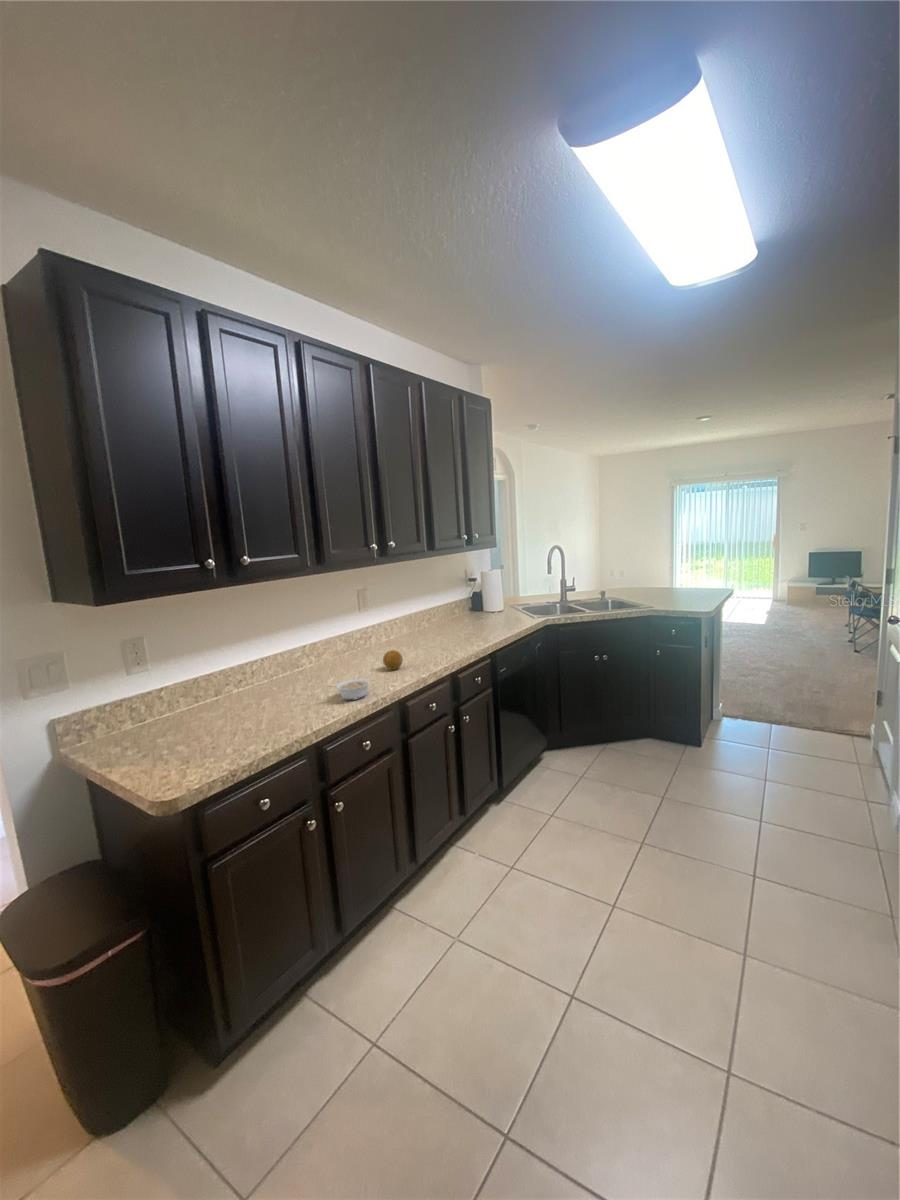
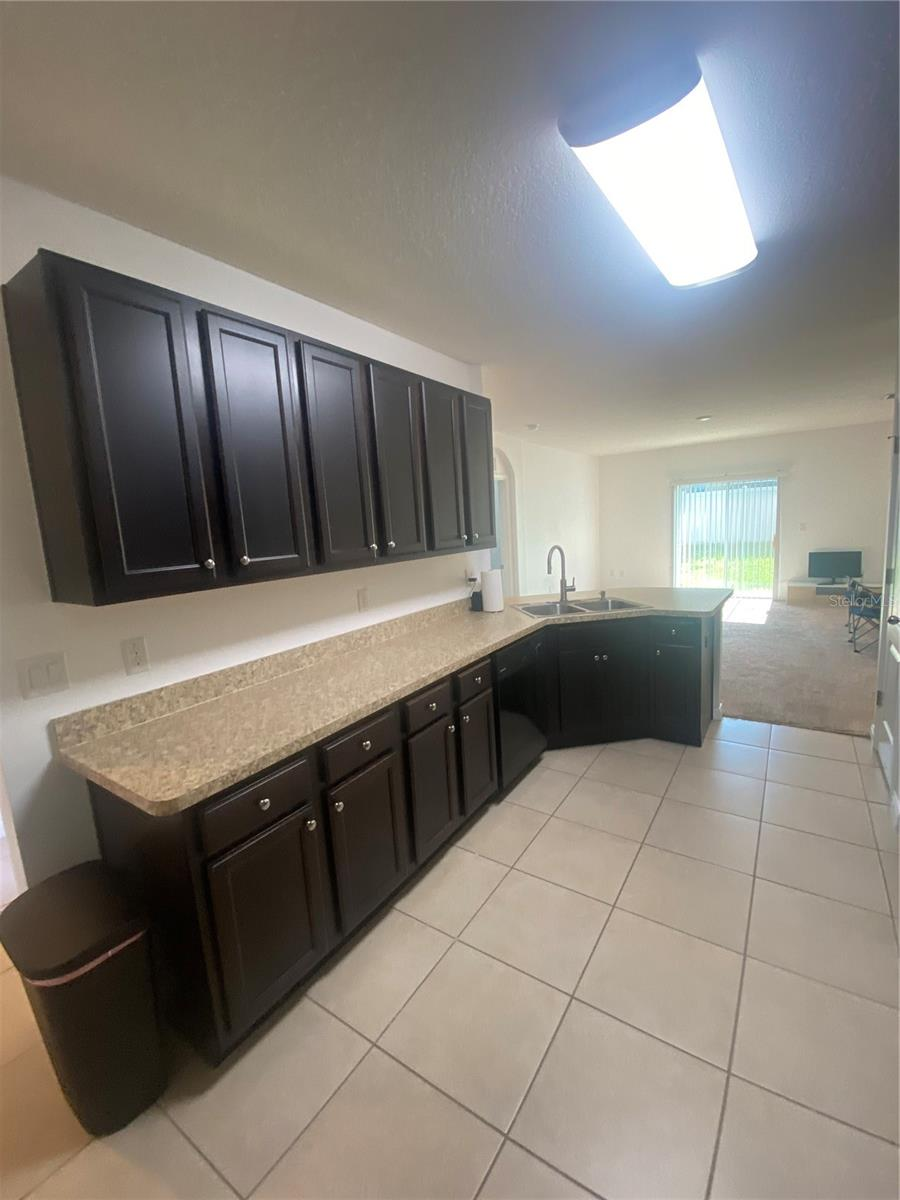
- fruit [382,649,404,671]
- legume [327,678,372,701]
